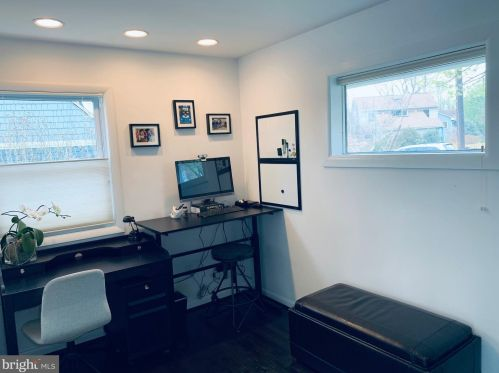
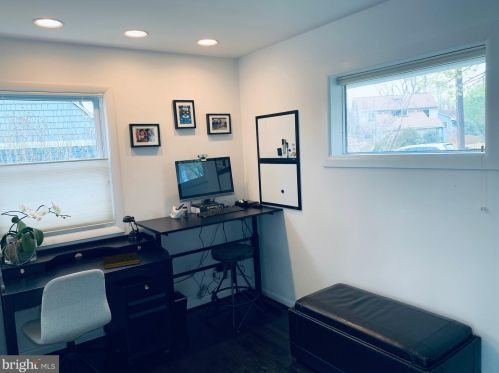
+ notepad [102,251,141,270]
